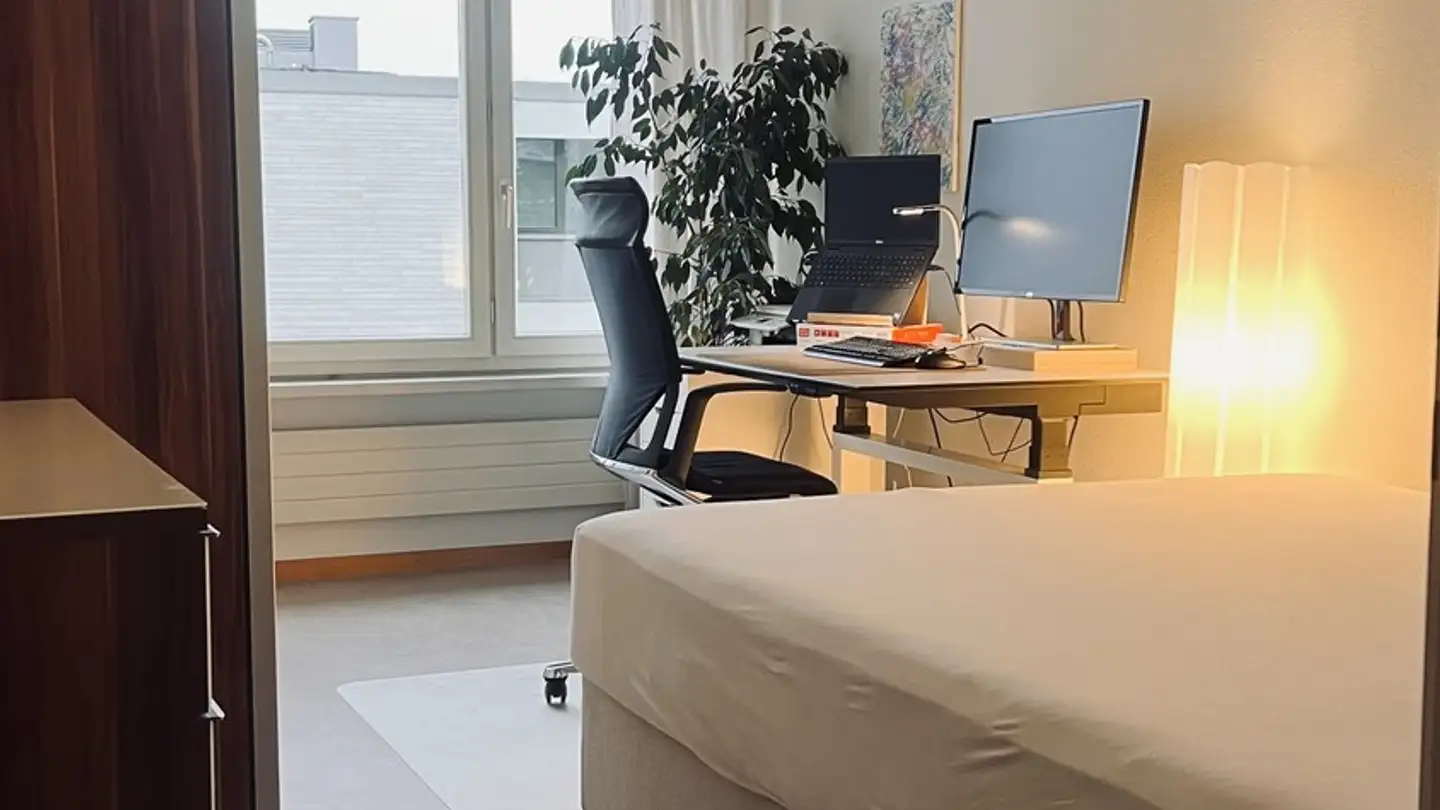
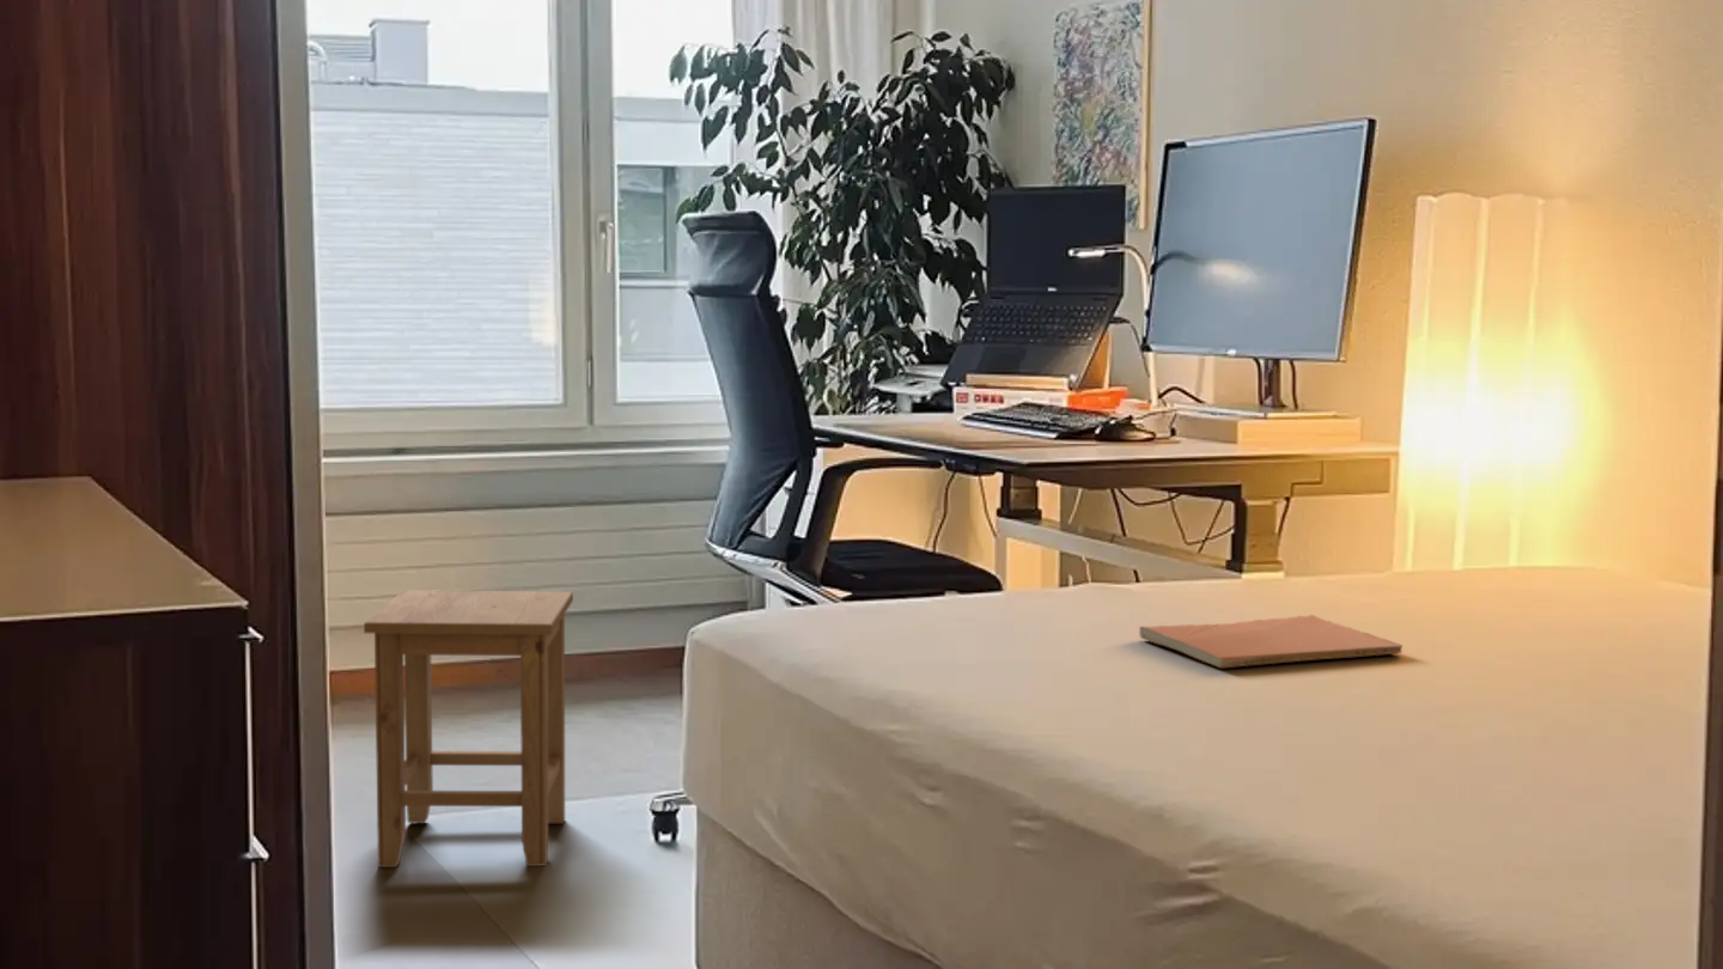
+ book [1138,614,1404,669]
+ stool [363,589,574,869]
